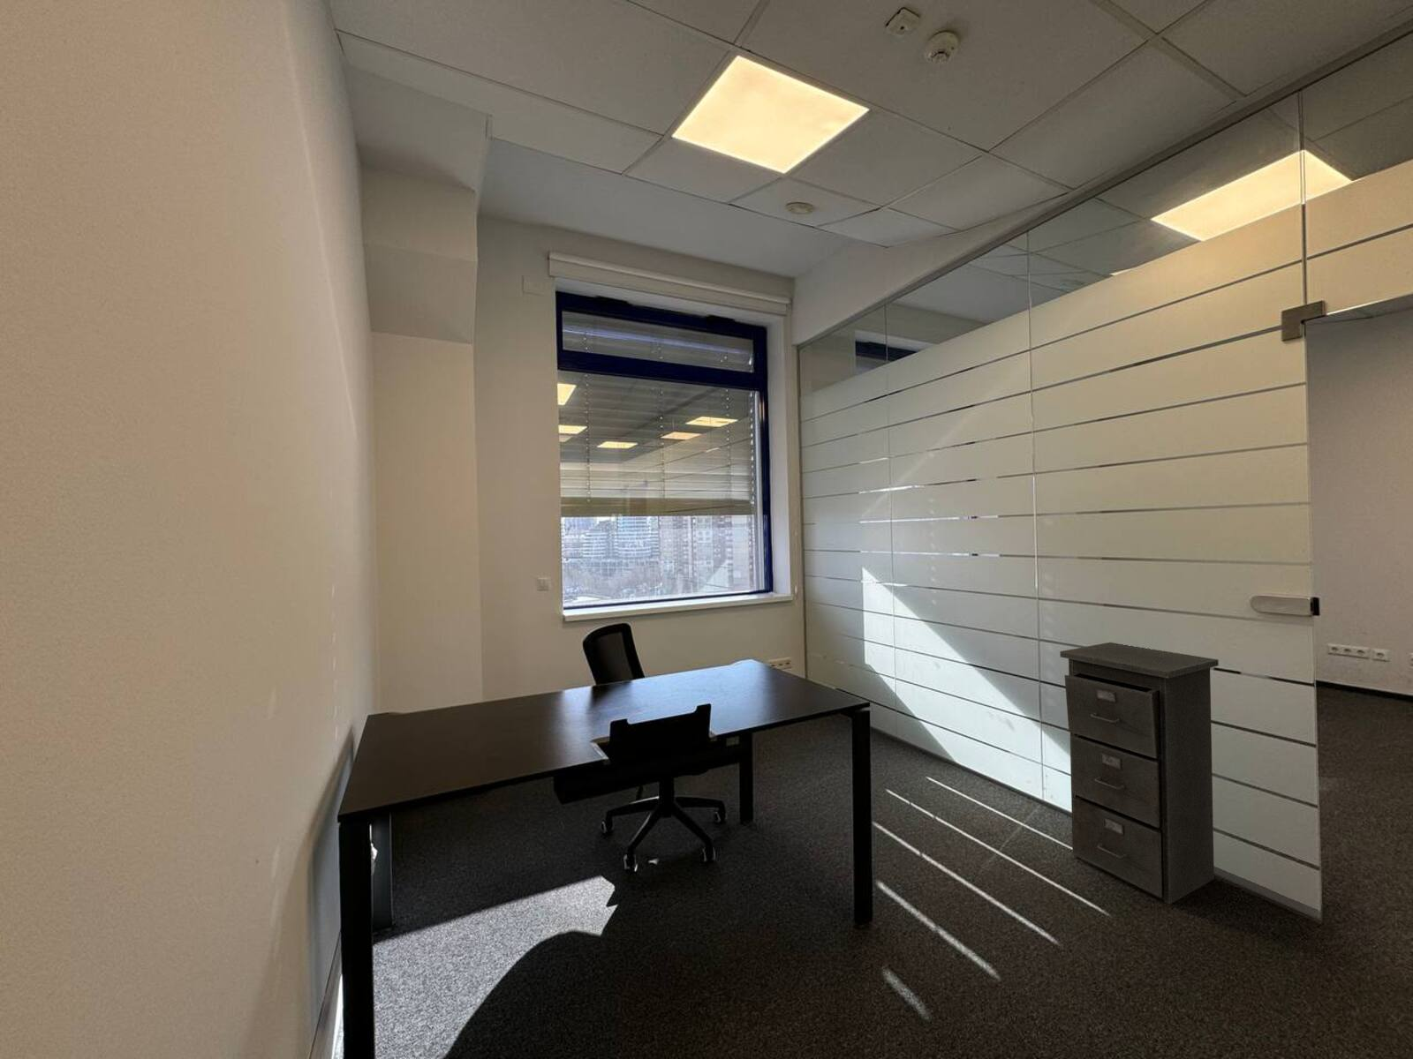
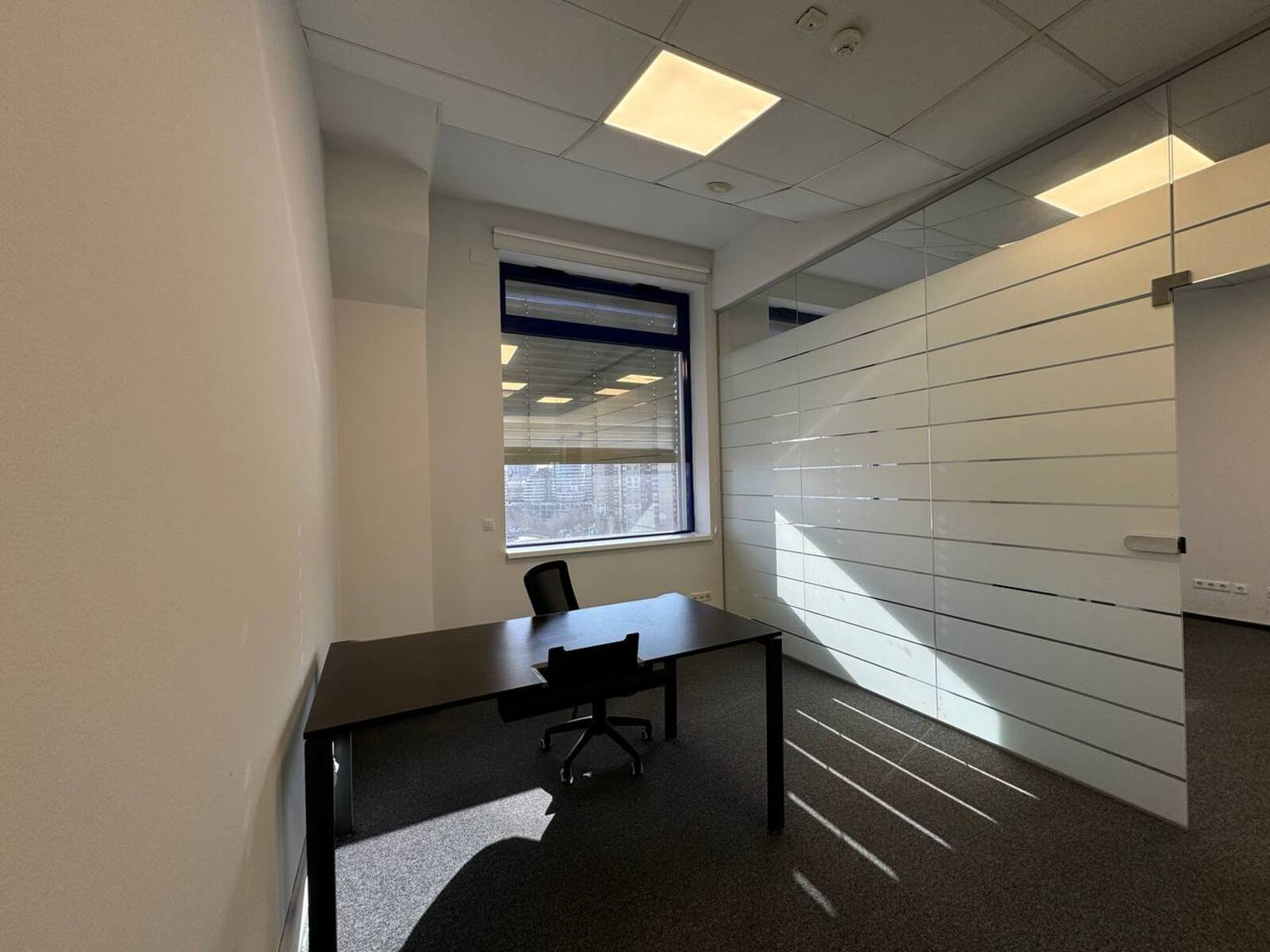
- filing cabinet [1059,642,1219,905]
